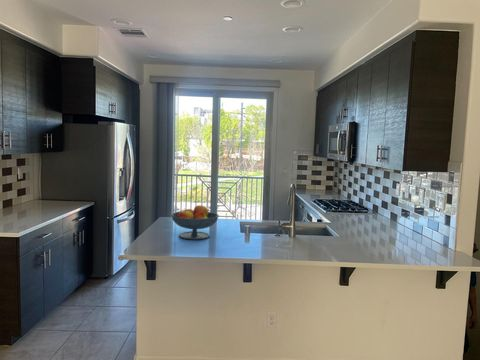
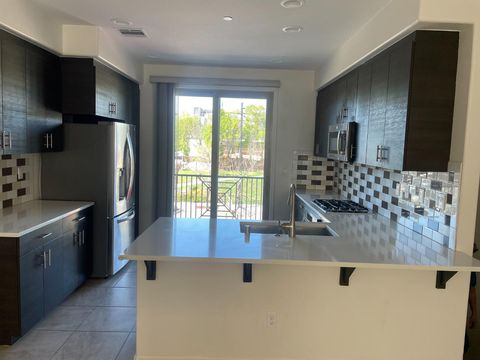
- fruit bowl [170,204,220,241]
